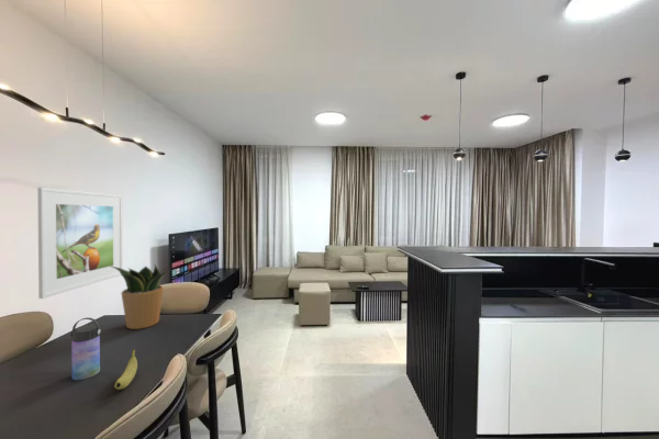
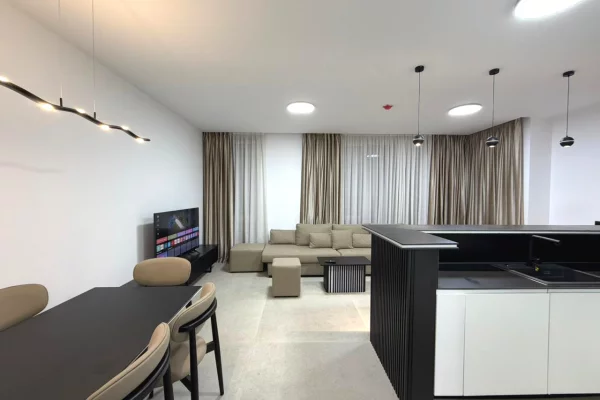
- potted plant [109,263,171,330]
- fruit [113,348,138,391]
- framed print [36,187,124,300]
- water bottle [69,316,101,381]
